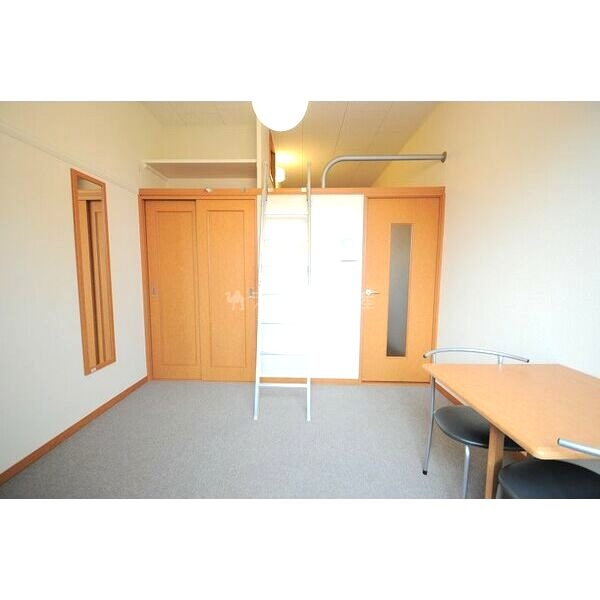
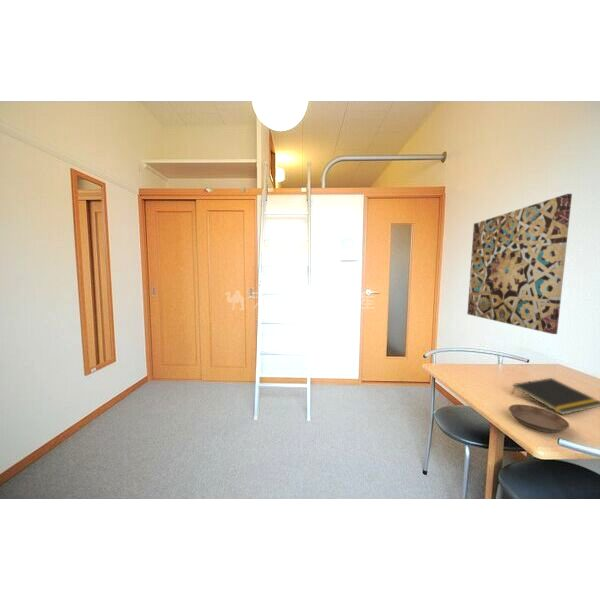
+ wall art [466,193,573,335]
+ notepad [511,377,600,416]
+ saucer [508,403,570,433]
